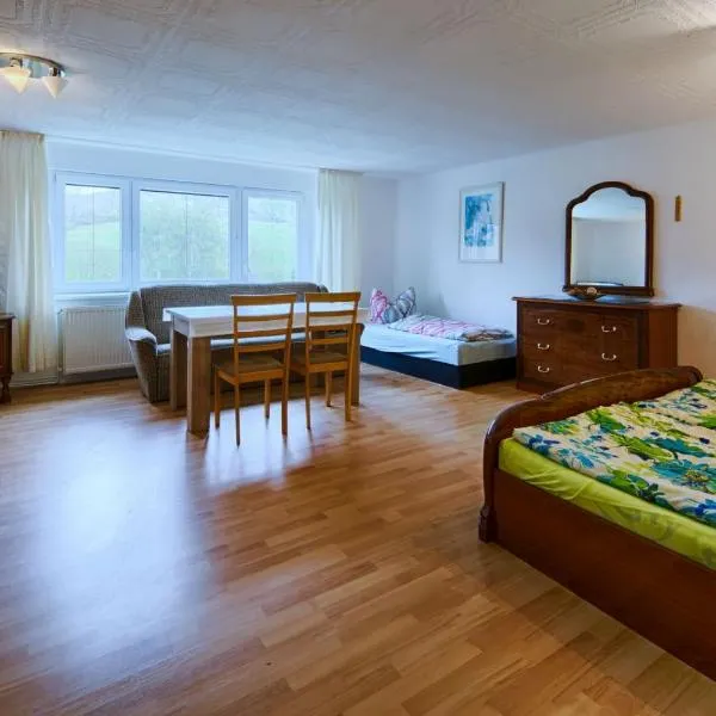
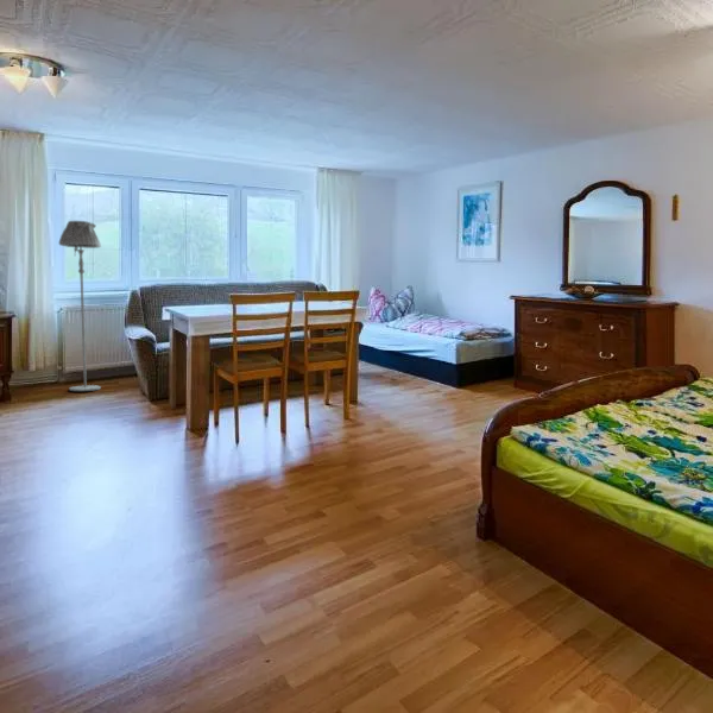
+ floor lamp [58,220,102,392]
